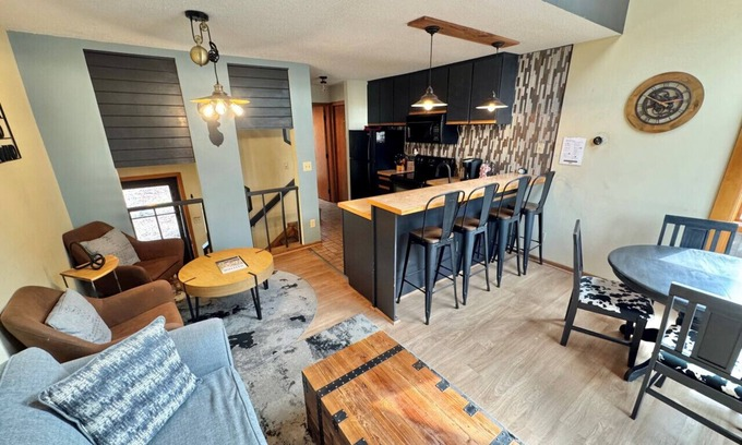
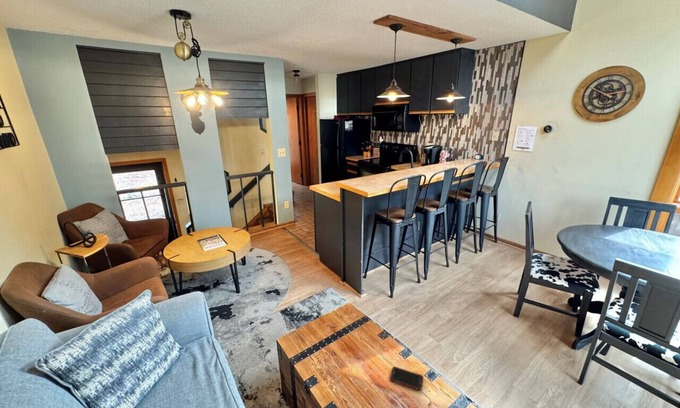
+ cell phone [389,366,424,391]
